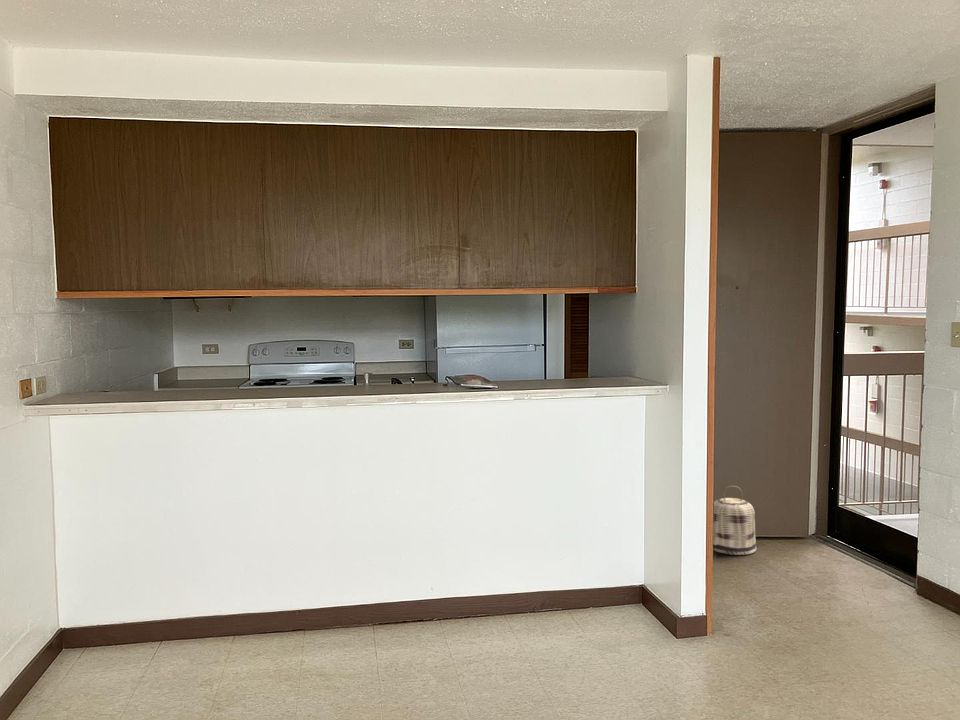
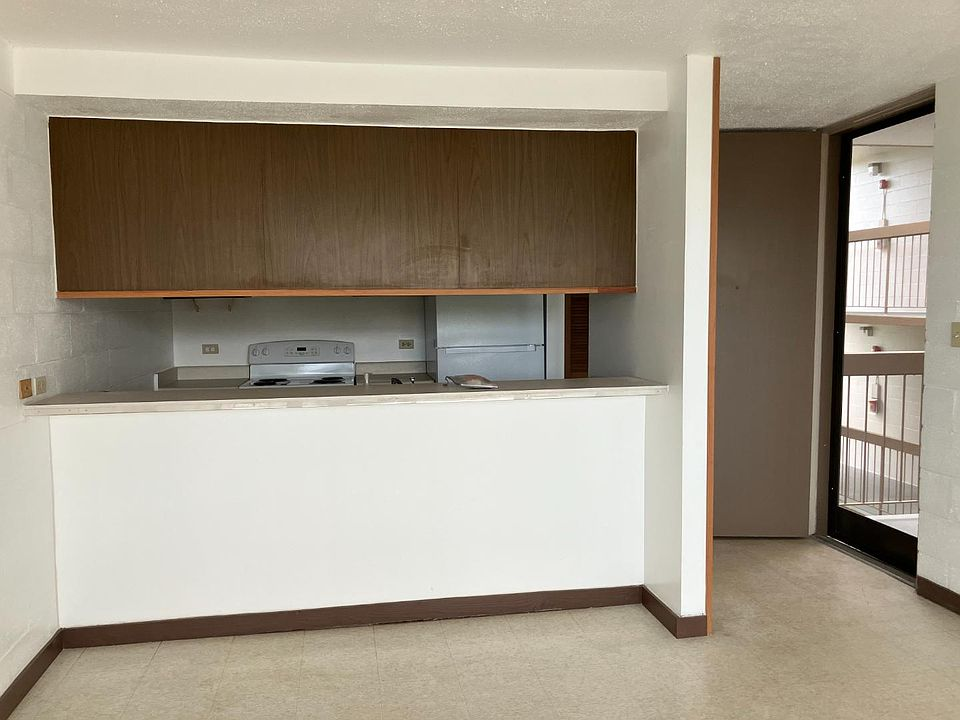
- basket [712,485,758,556]
